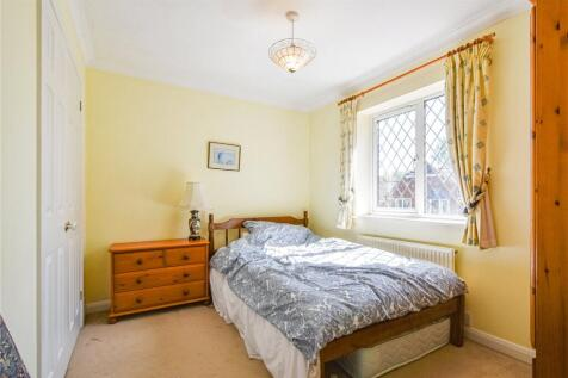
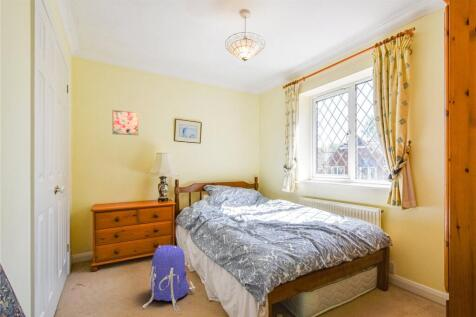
+ backpack [141,244,197,312]
+ wall art [112,109,139,136]
